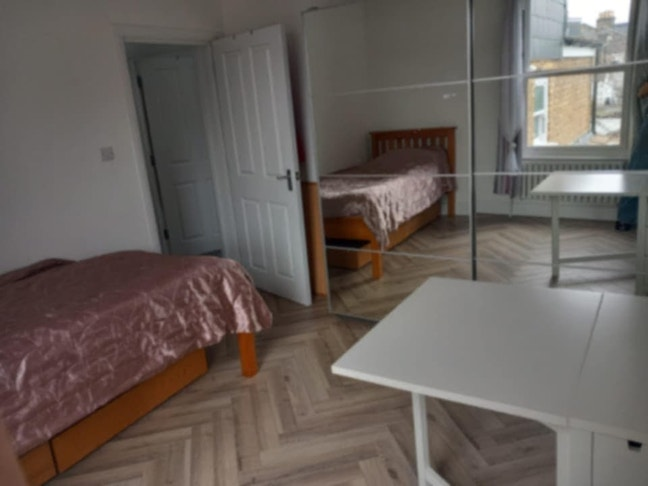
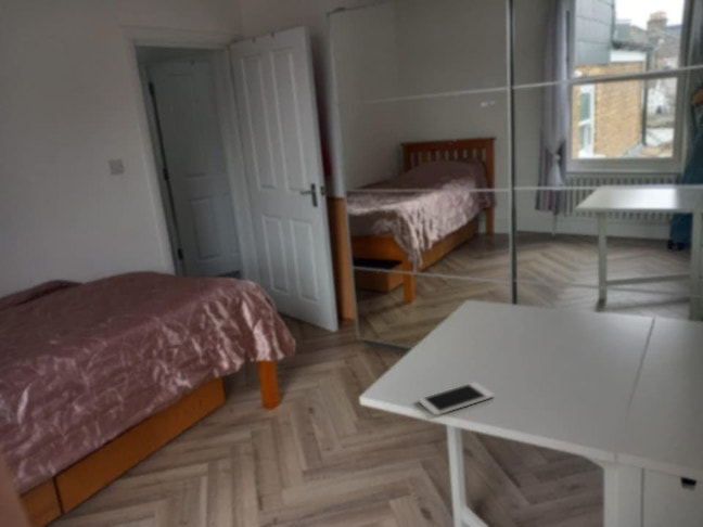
+ cell phone [417,381,496,416]
